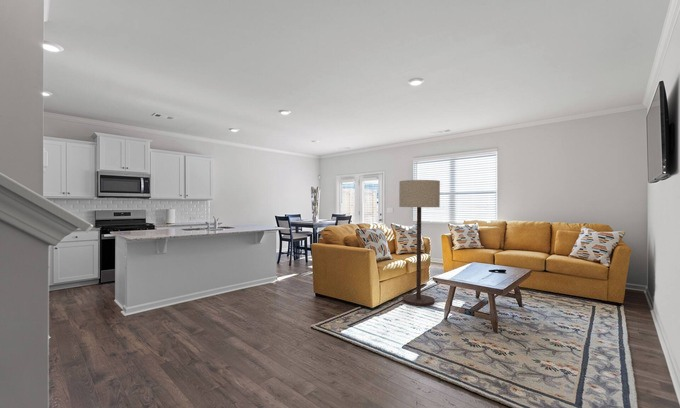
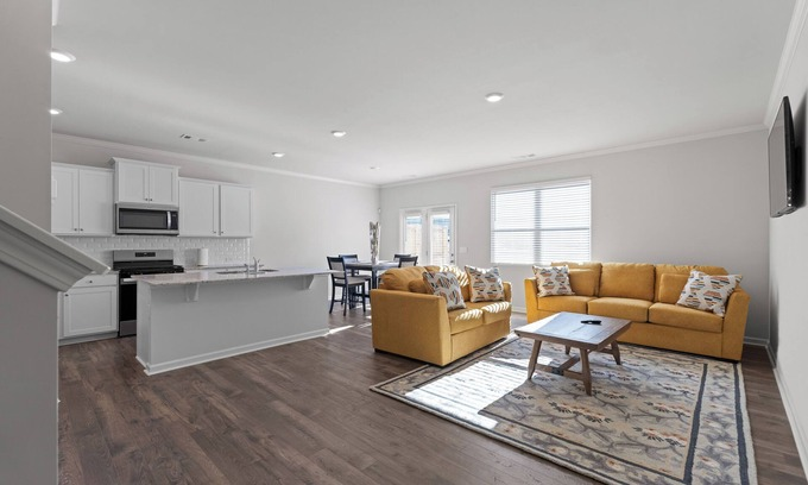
- floor lamp [398,179,441,307]
